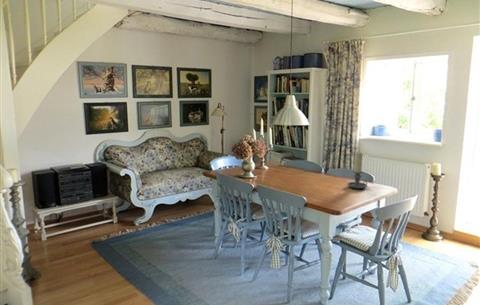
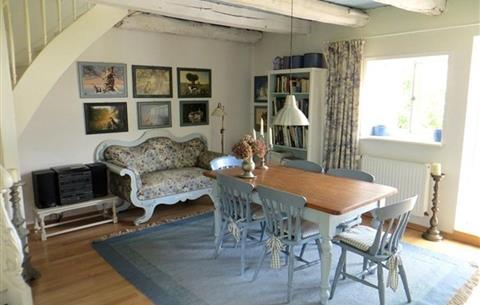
- candle holder [346,152,368,190]
